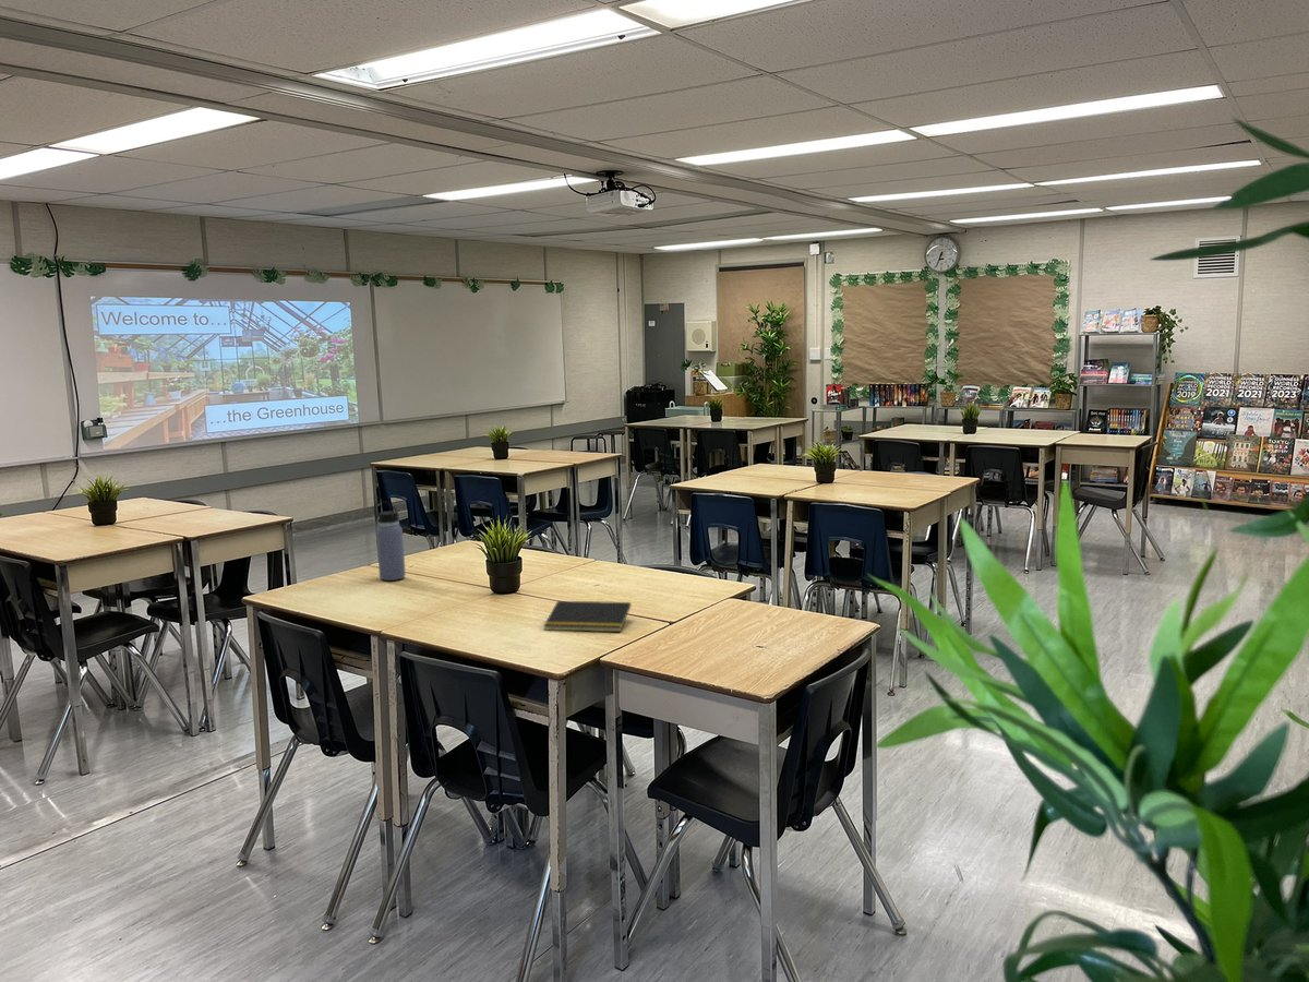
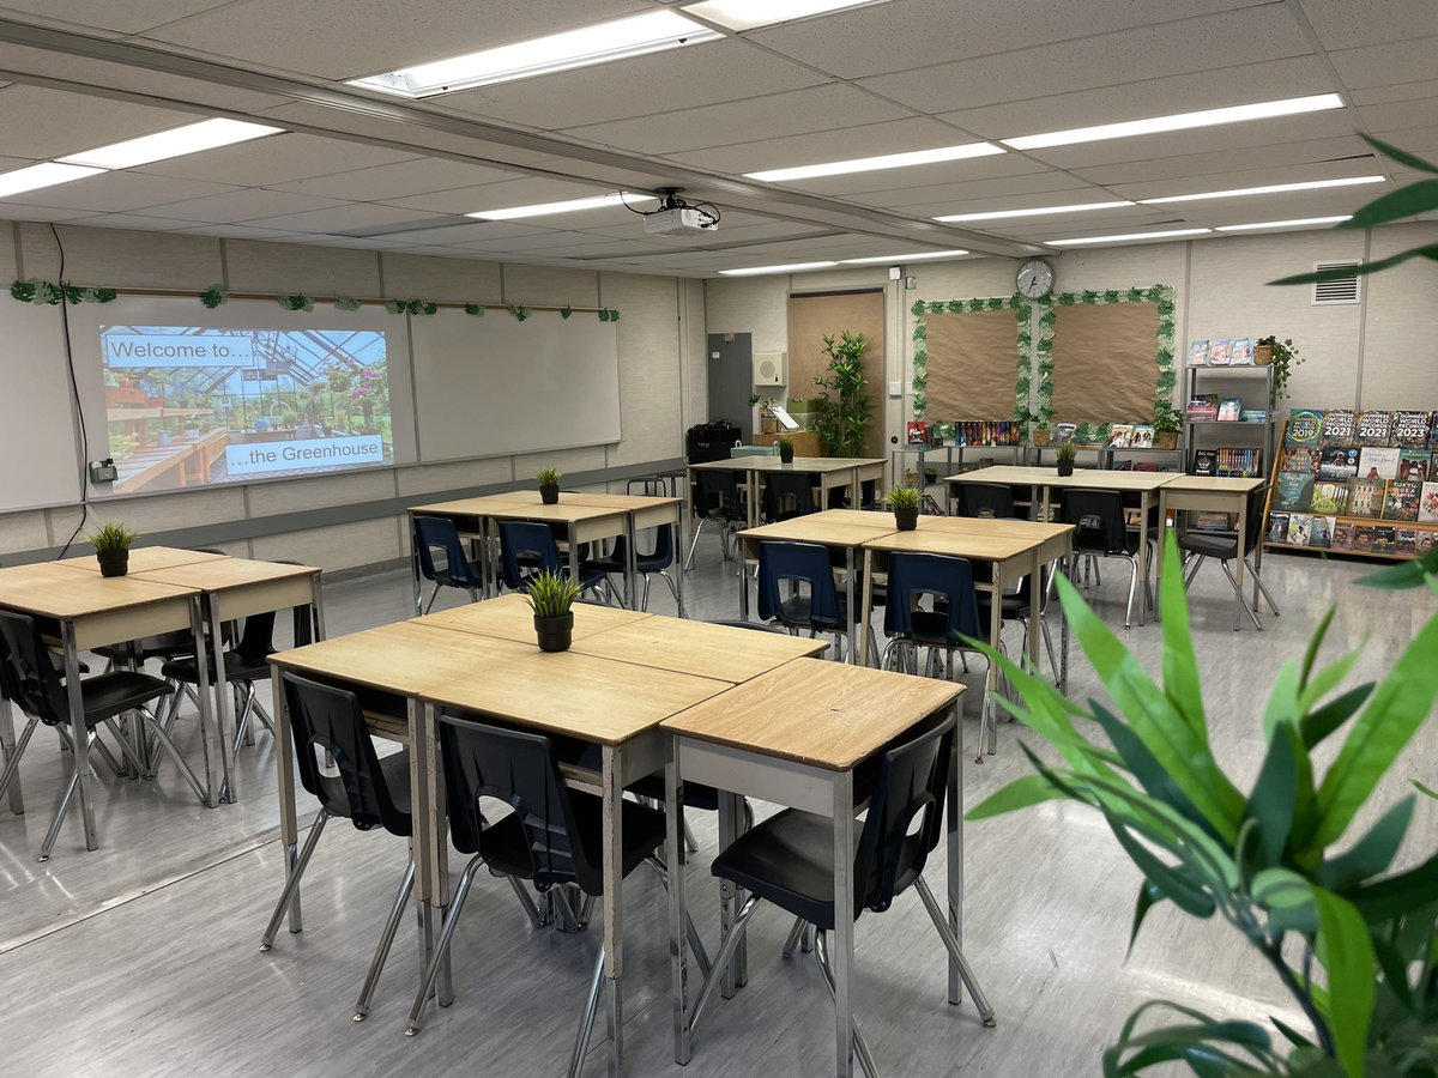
- water bottle [372,500,407,582]
- notepad [542,600,632,633]
